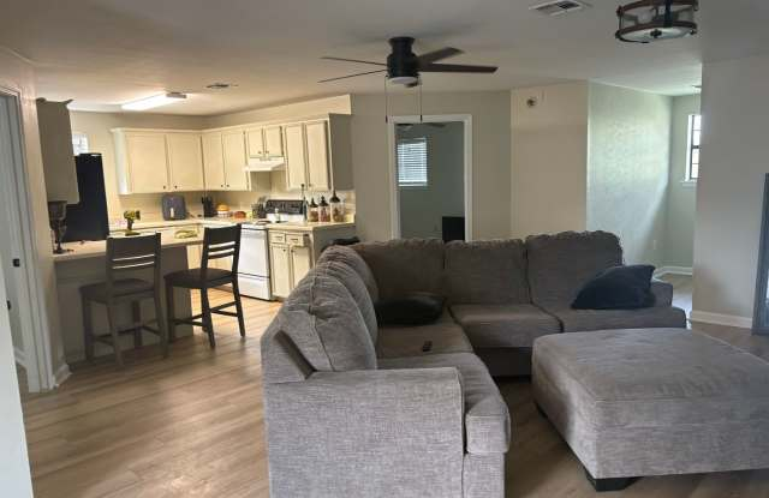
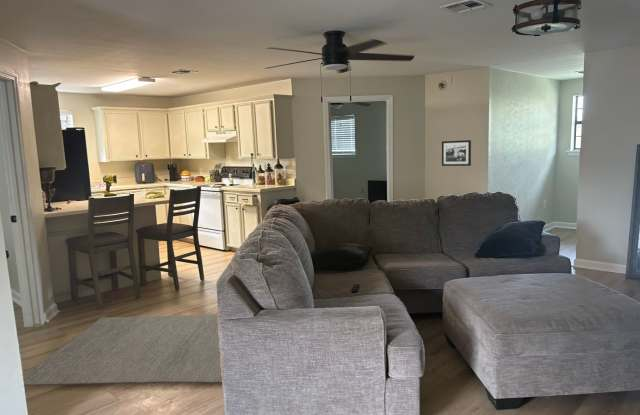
+ picture frame [441,139,472,167]
+ rug [22,314,223,387]
